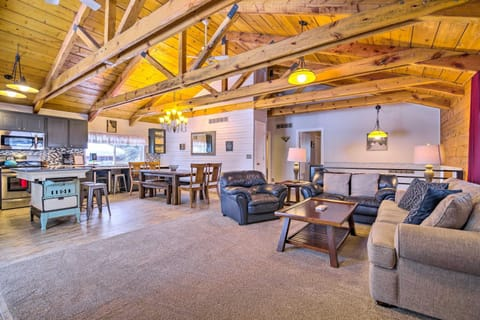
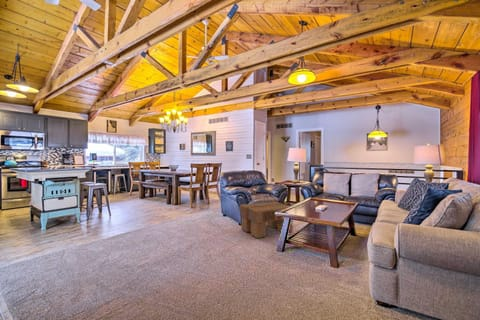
+ footstool [239,201,293,239]
